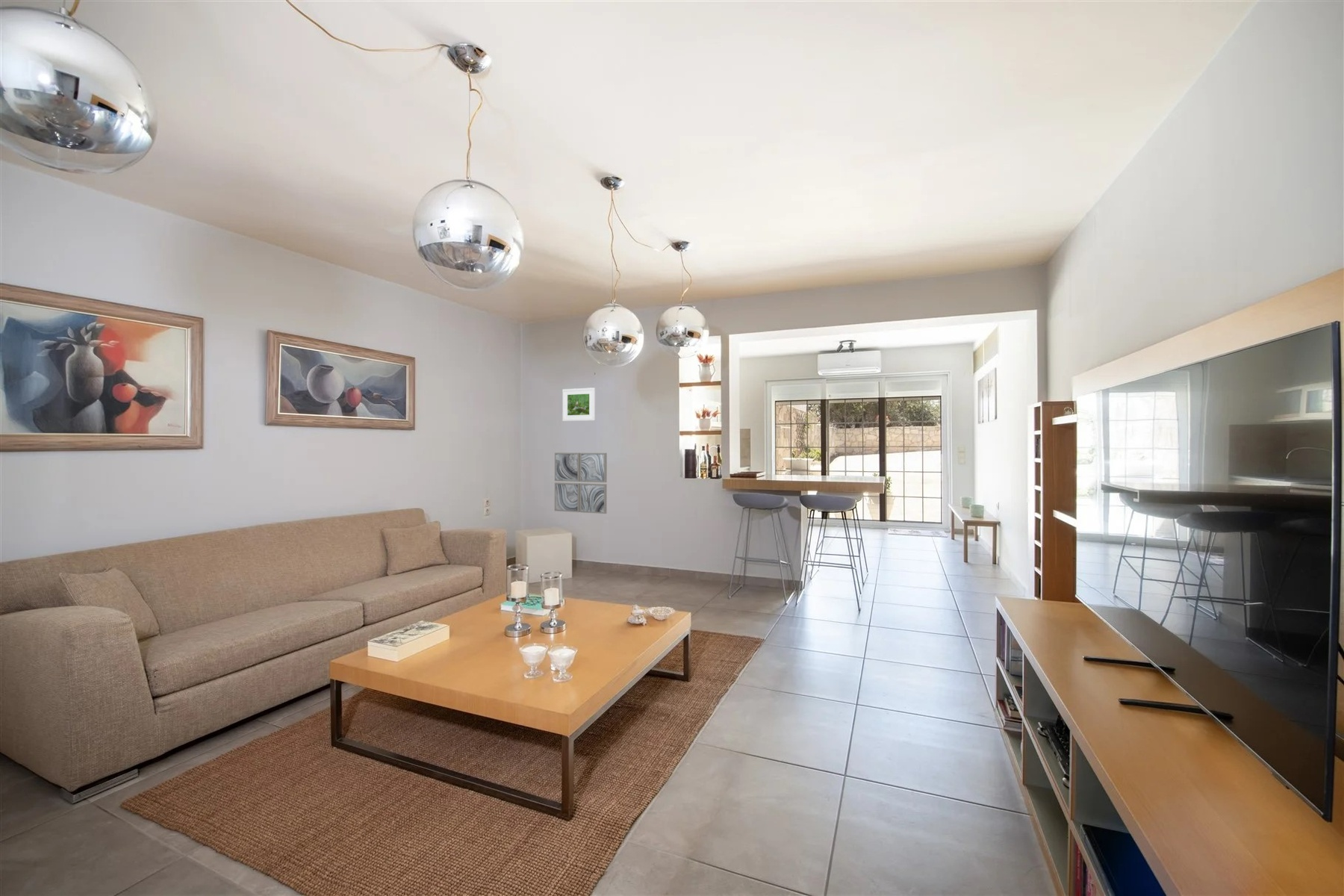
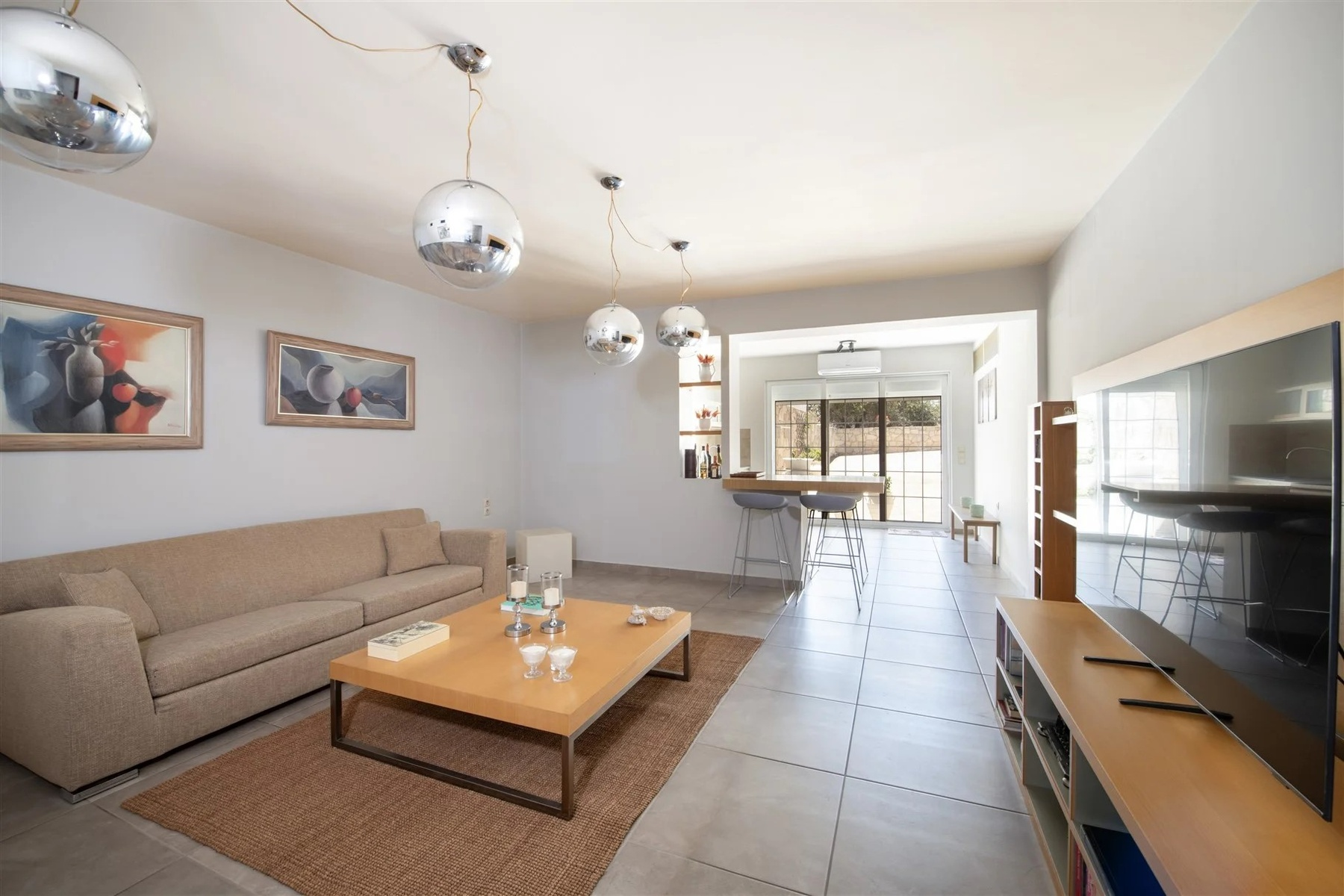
- wall art [554,452,608,514]
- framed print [561,387,596,422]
